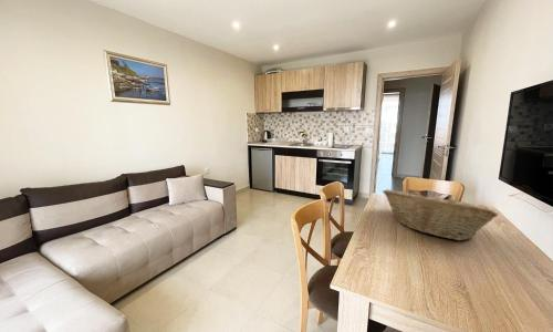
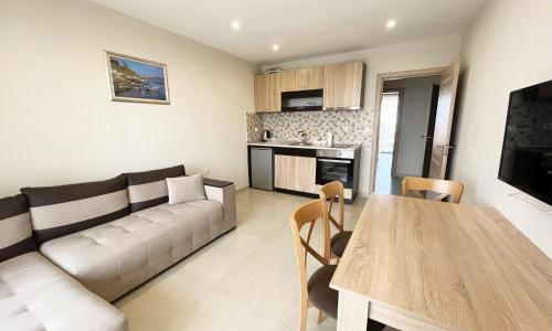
- fruit basket [382,188,499,241]
